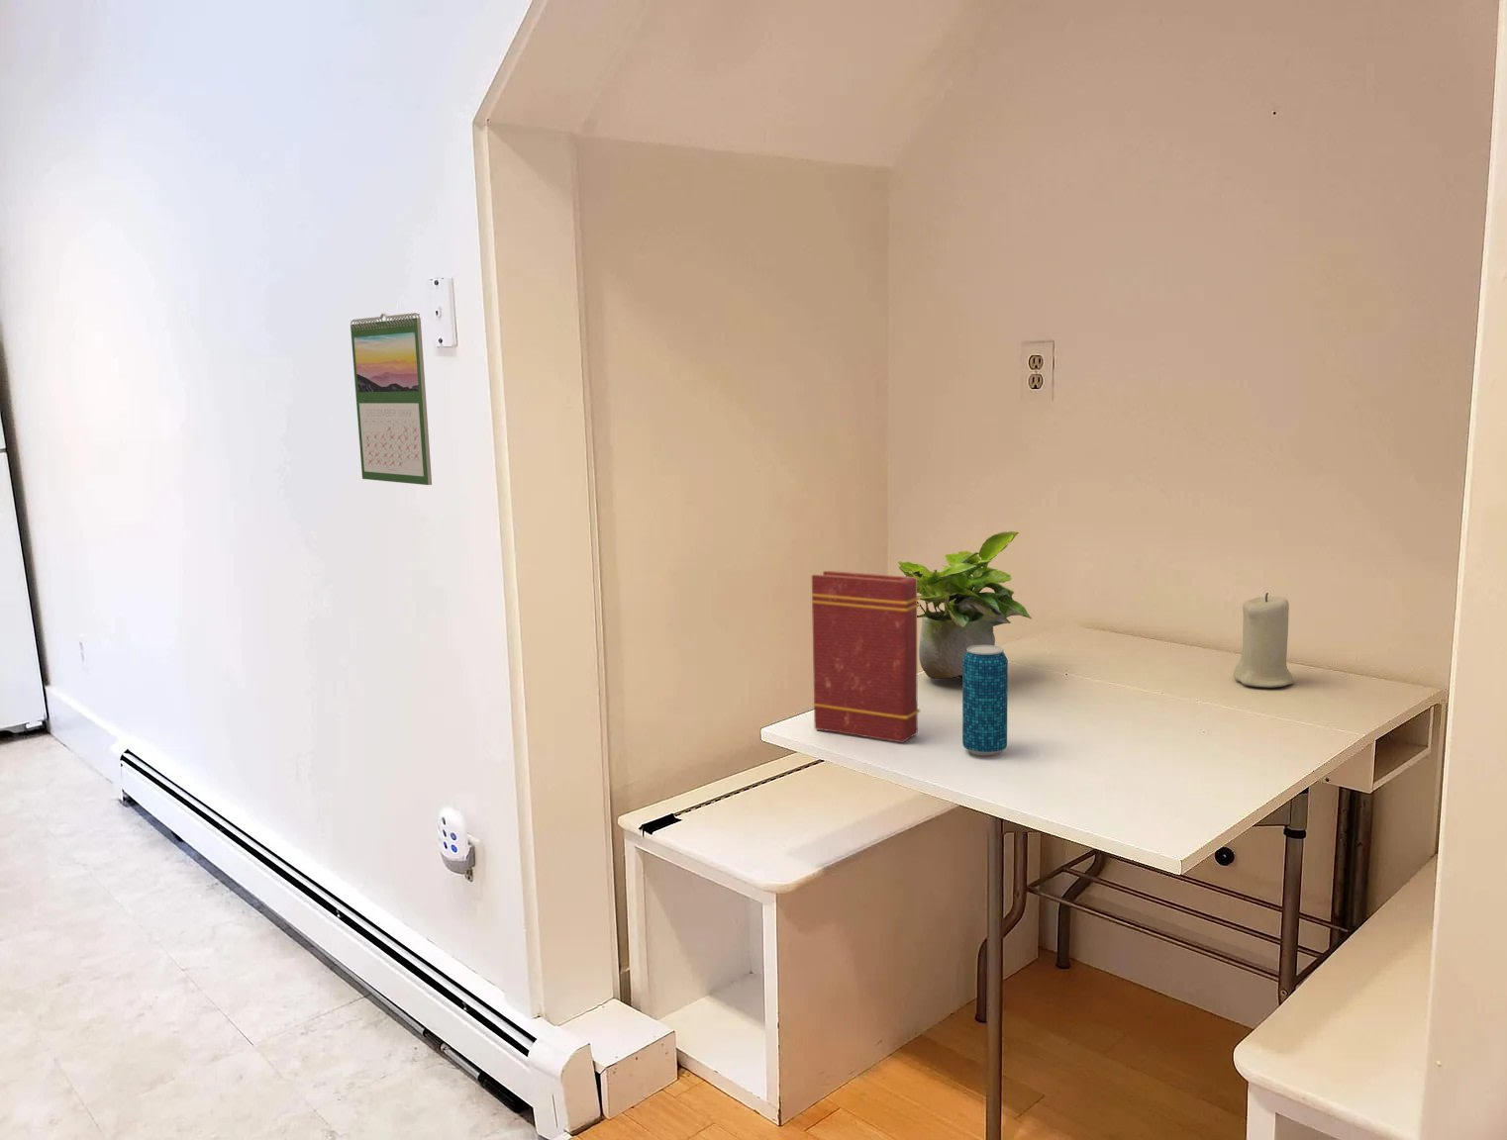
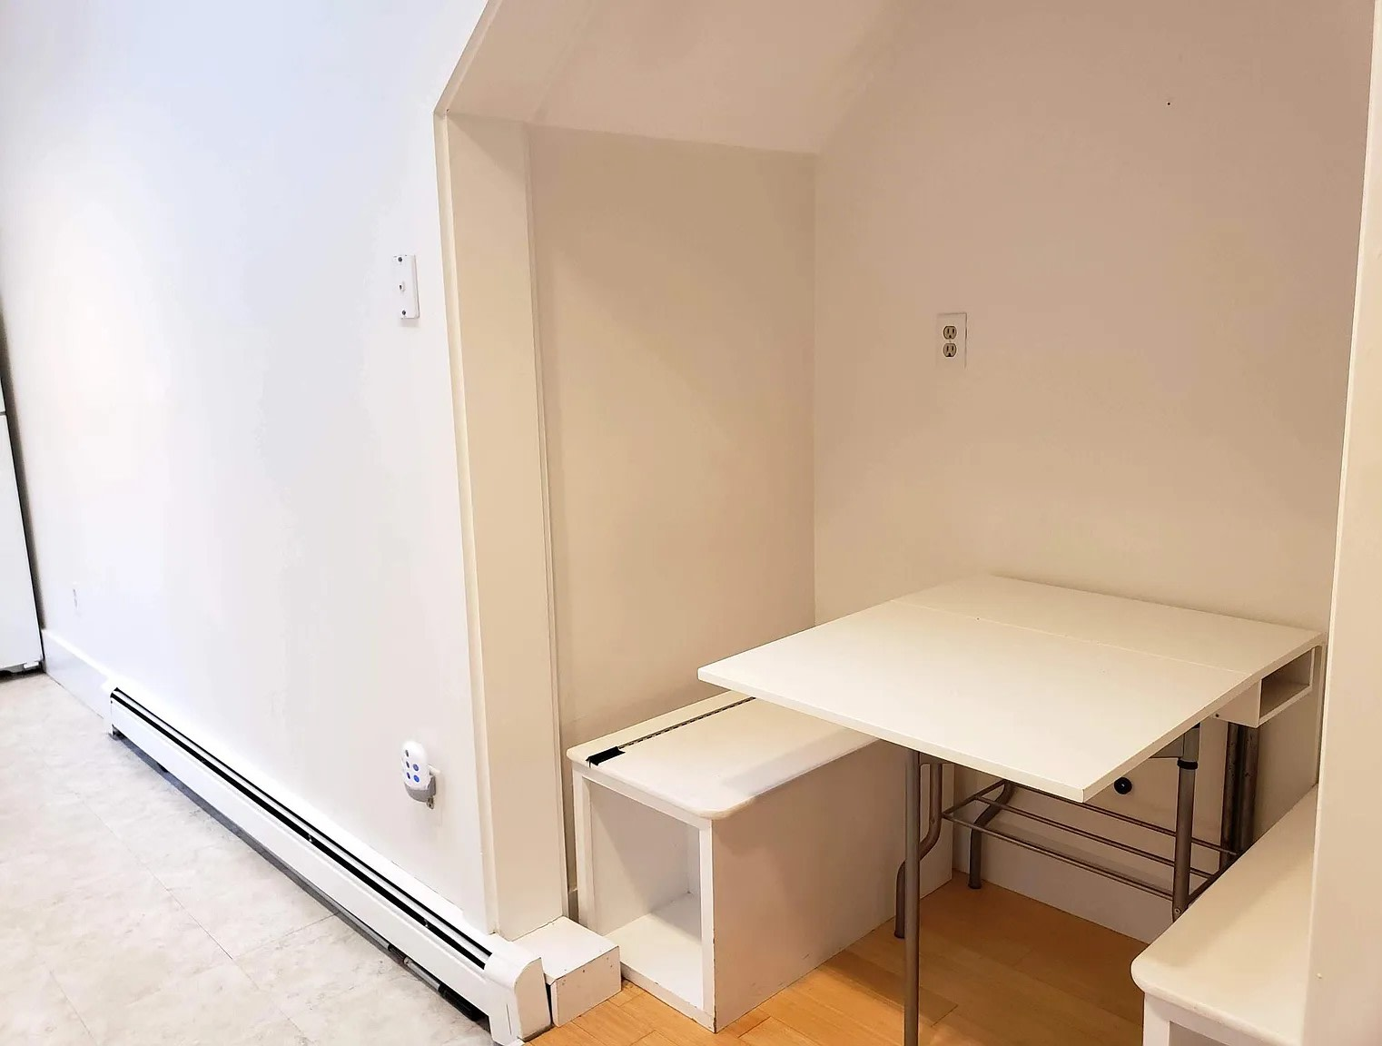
- calendar [350,311,432,486]
- potted plant [897,530,1033,680]
- candle [1233,592,1295,689]
- beverage can [962,645,1009,756]
- book [811,570,922,744]
